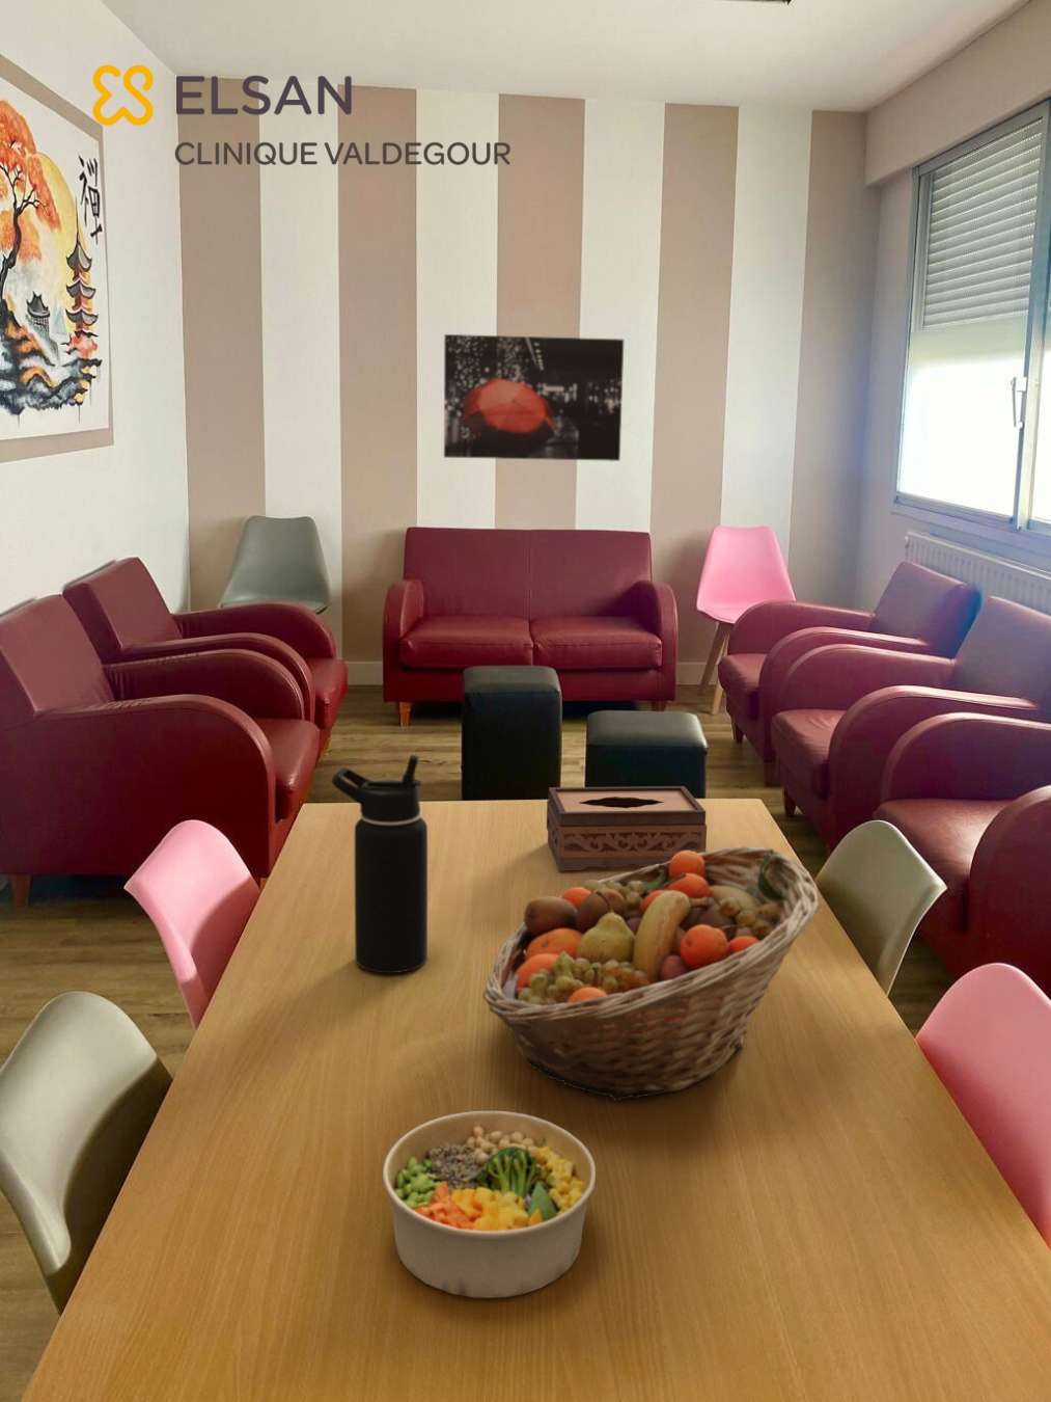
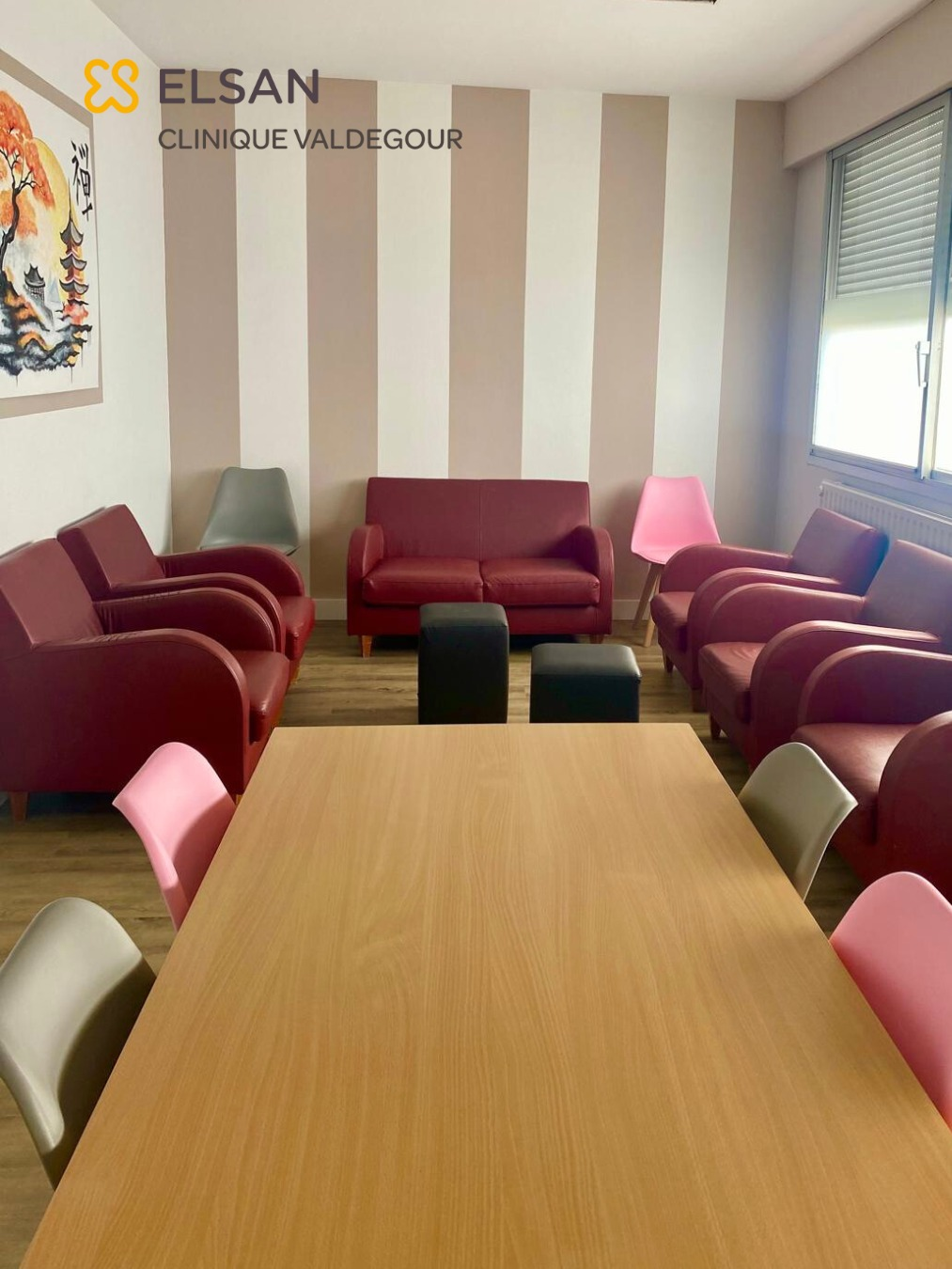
- fruit basket [482,845,821,1101]
- tissue box [545,786,708,872]
- water bottle [330,753,428,974]
- bowl [382,1110,596,1299]
- wall art [443,334,625,462]
